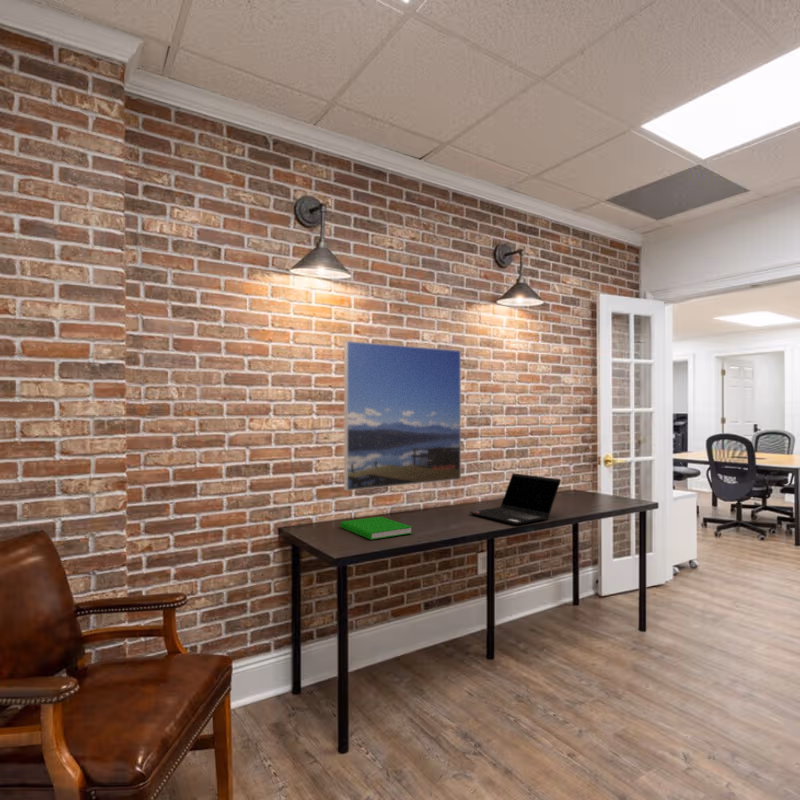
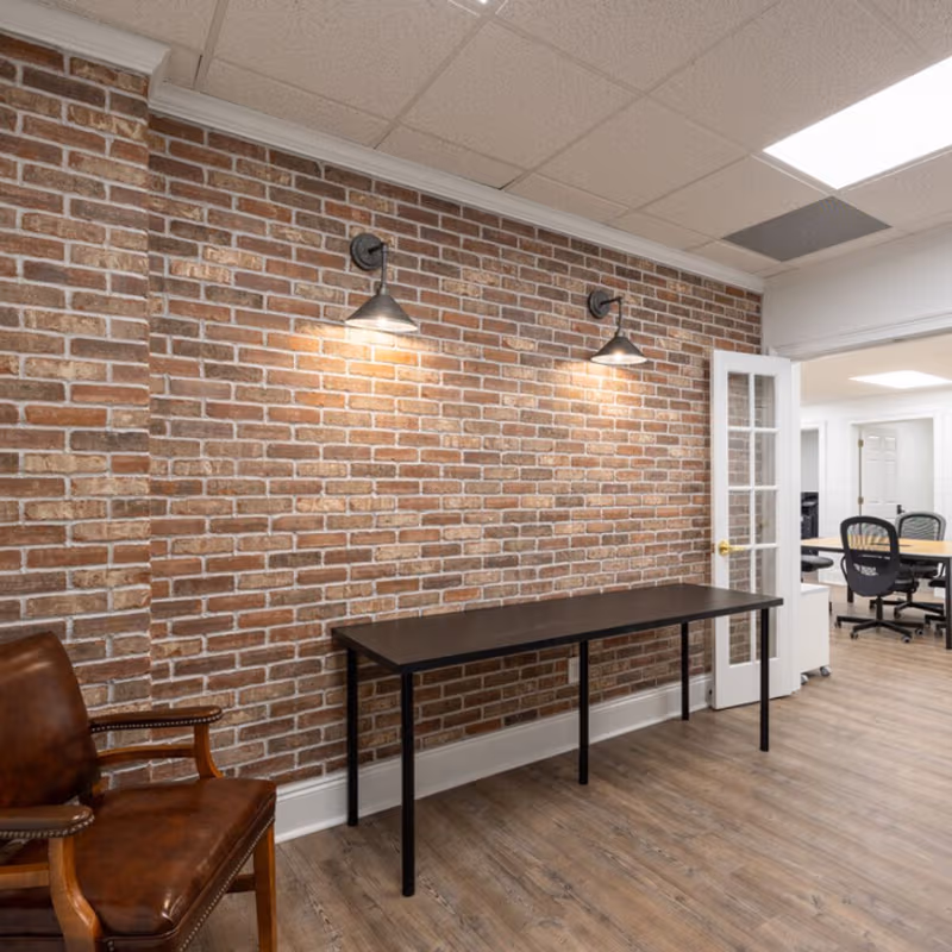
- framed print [343,340,462,492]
- book [339,516,413,541]
- laptop computer [468,472,562,525]
